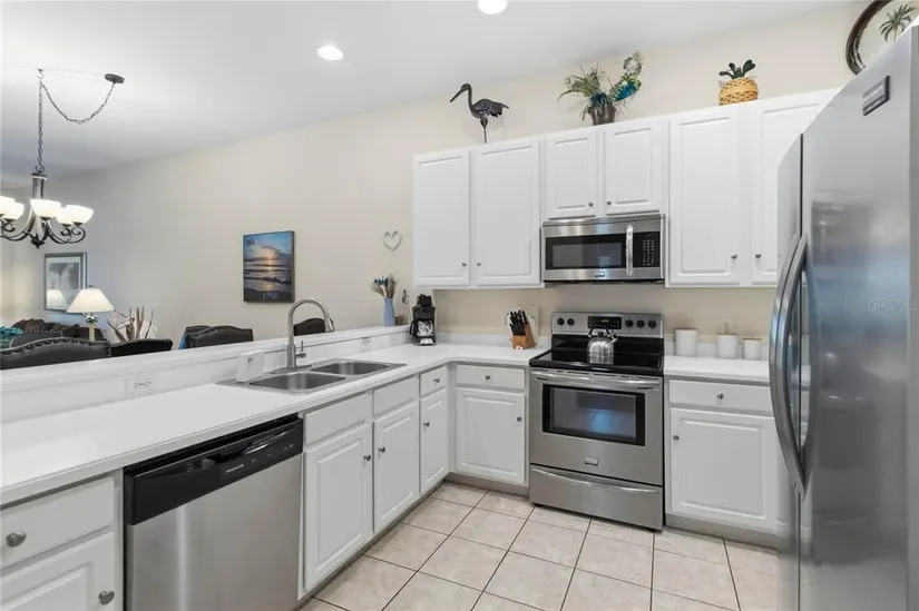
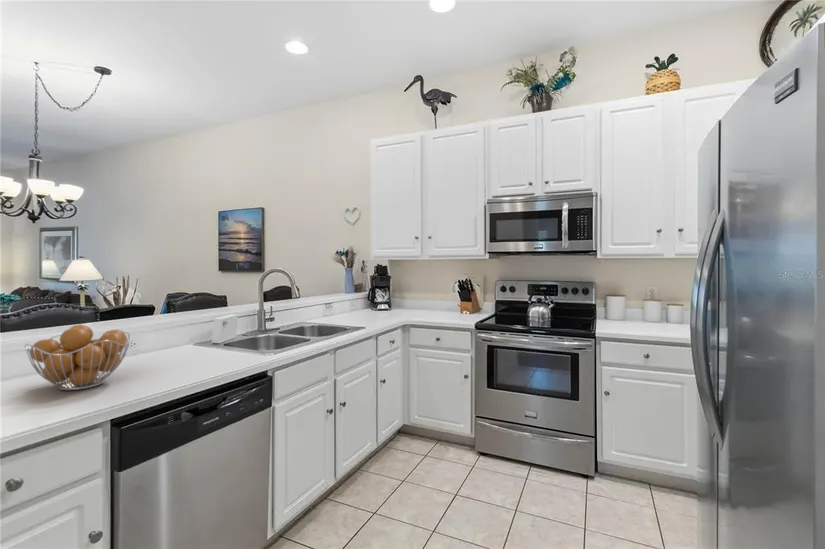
+ fruit basket [24,324,131,391]
